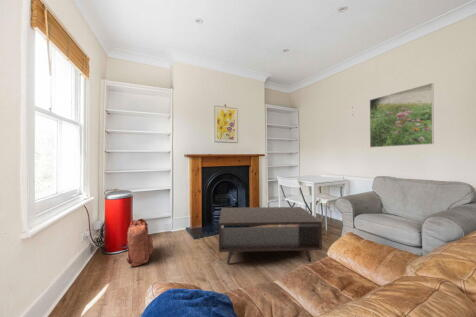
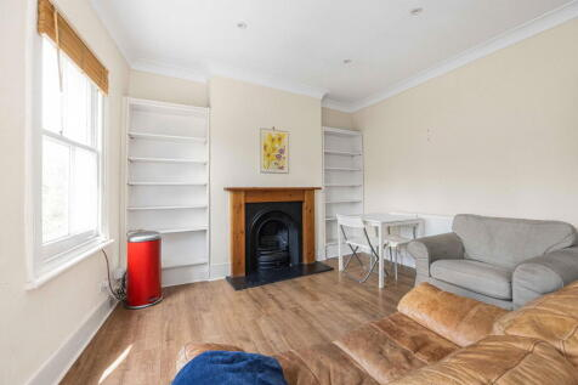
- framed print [369,82,435,149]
- backpack [125,218,154,267]
- coffee table [218,206,323,265]
